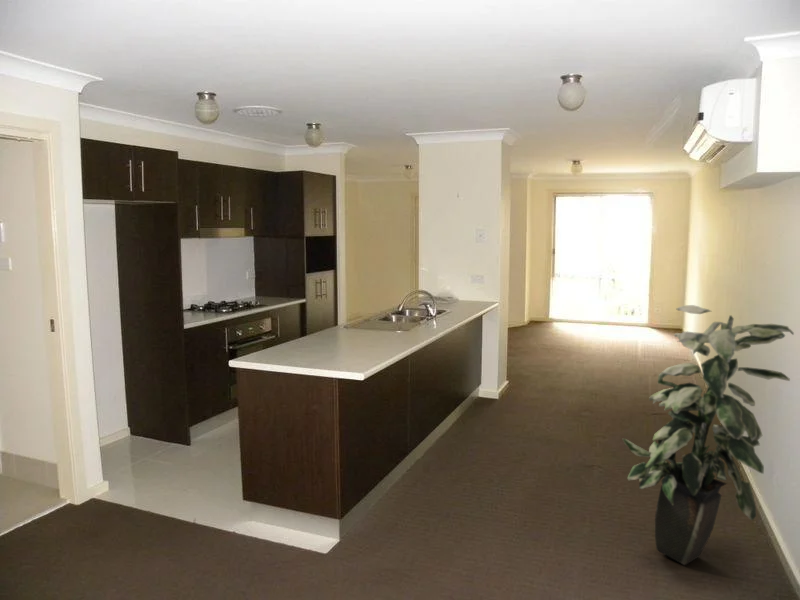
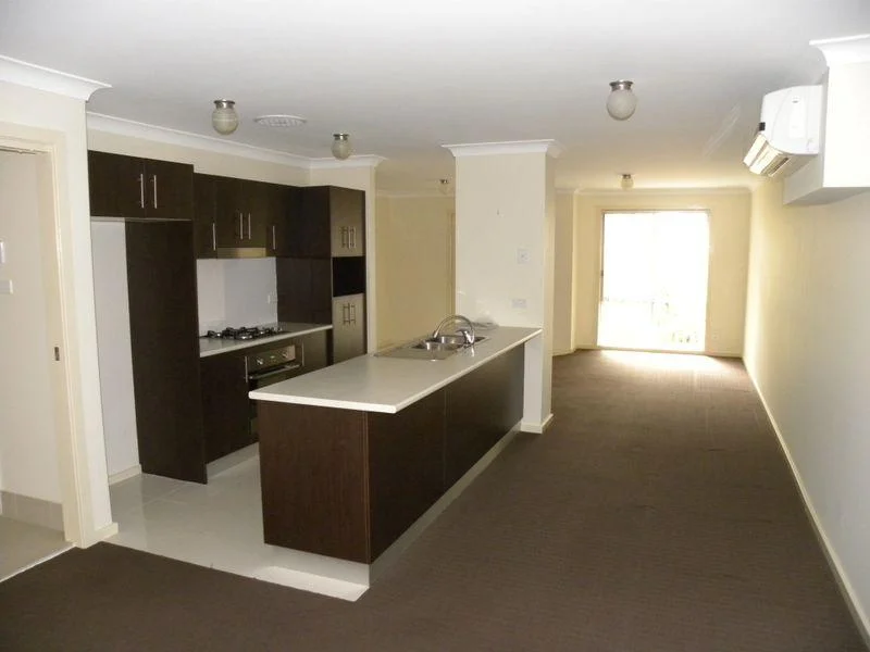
- indoor plant [621,304,795,566]
